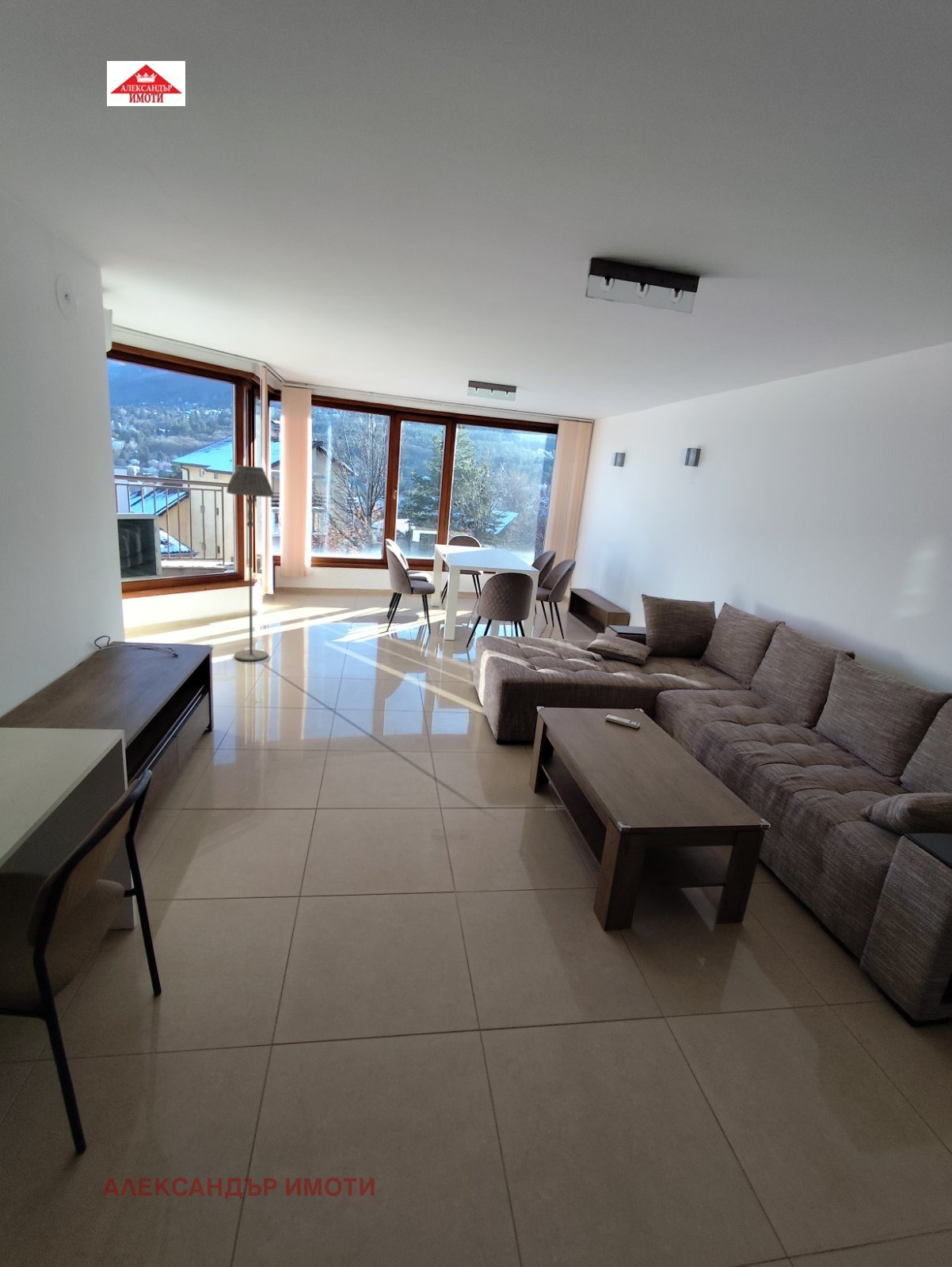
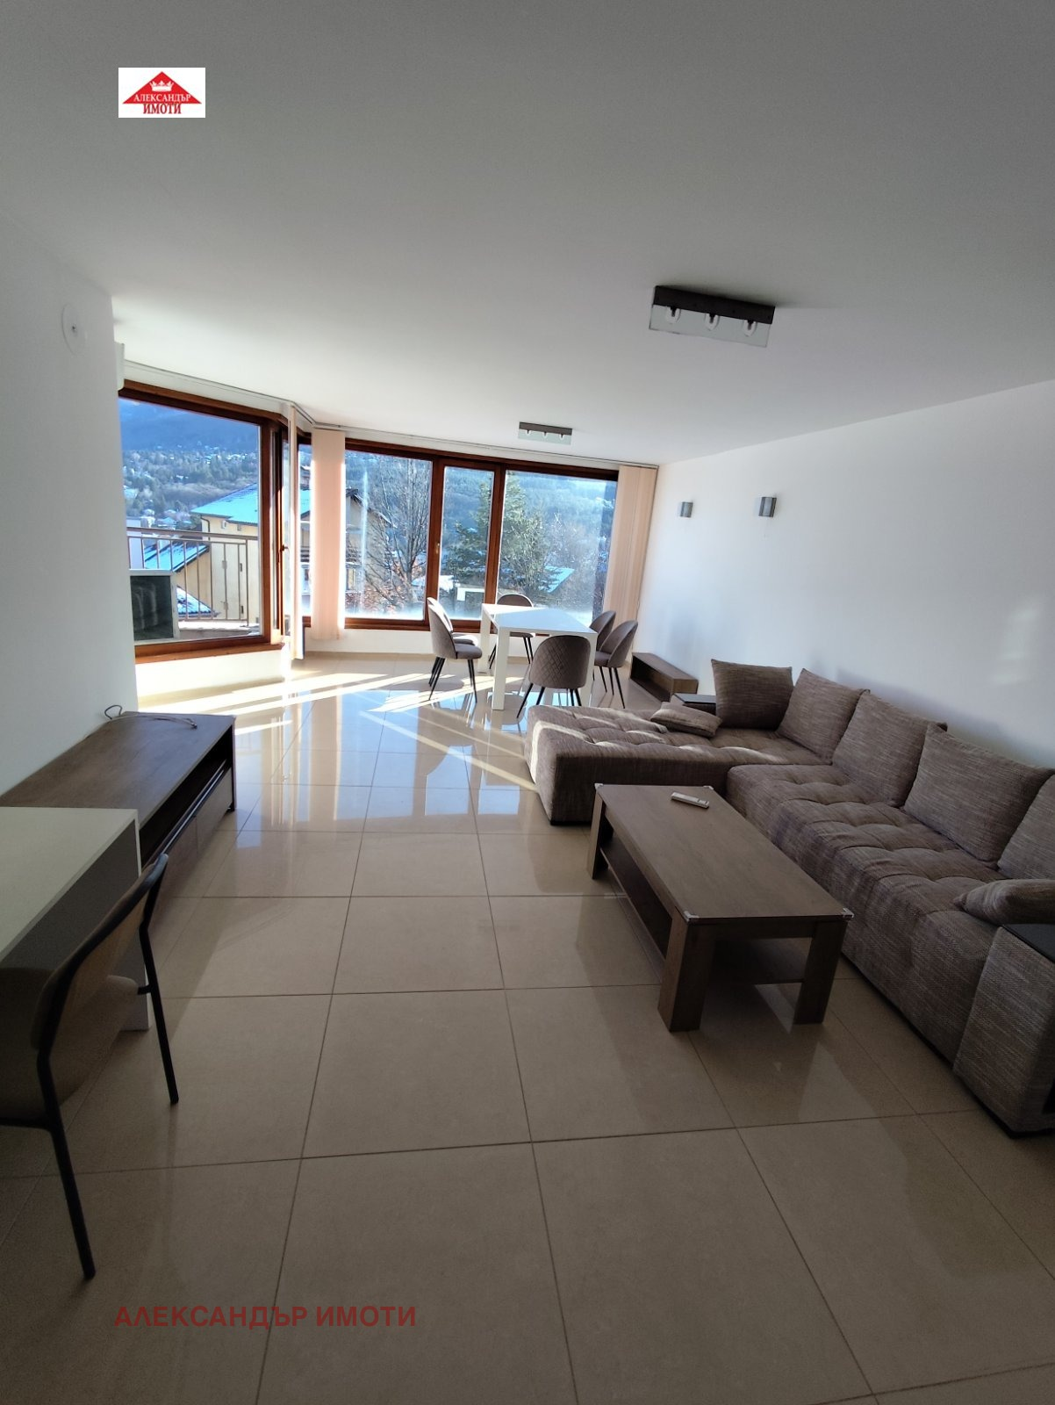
- floor lamp [226,464,274,662]
